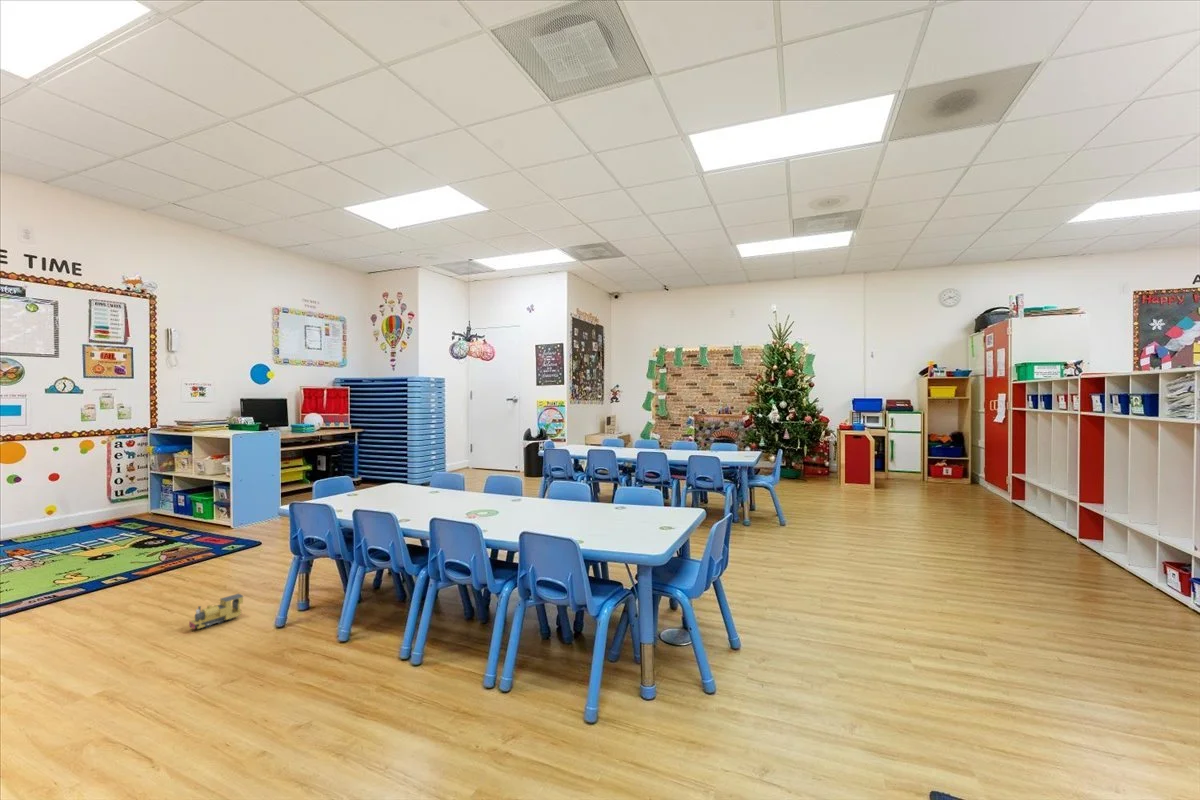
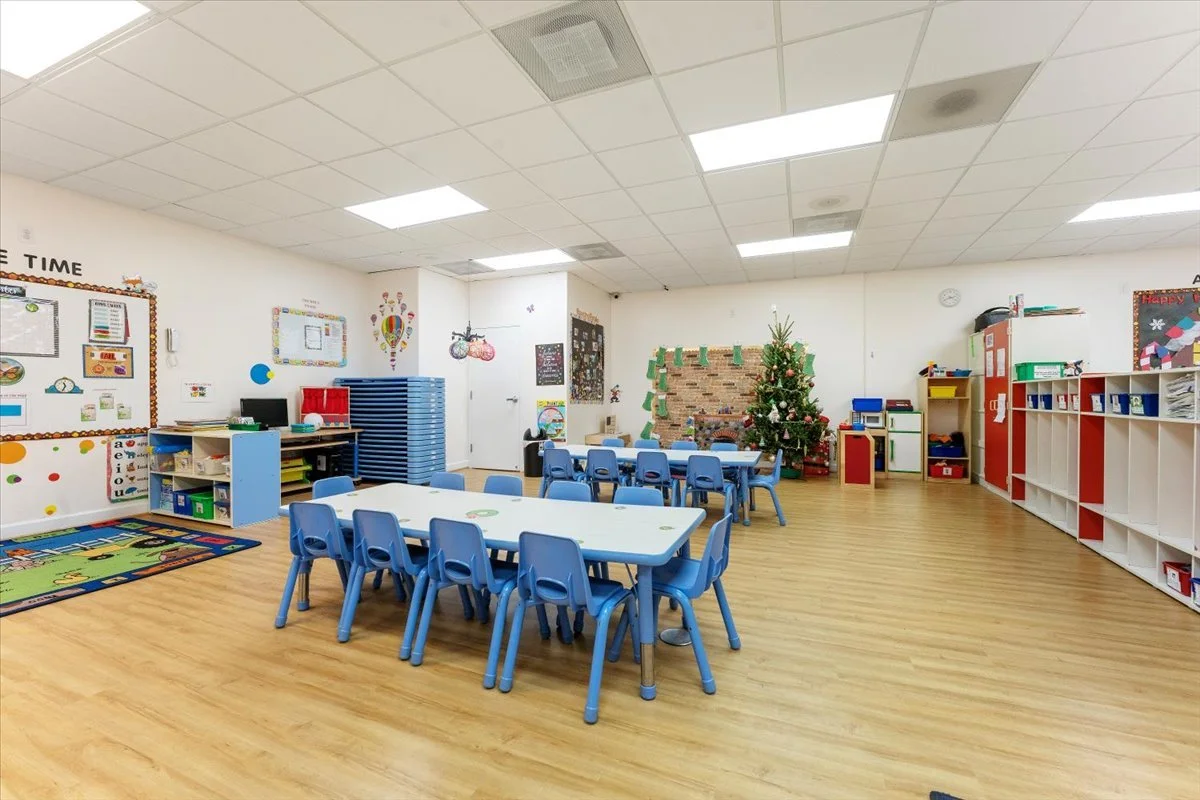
- toy train [188,593,245,630]
